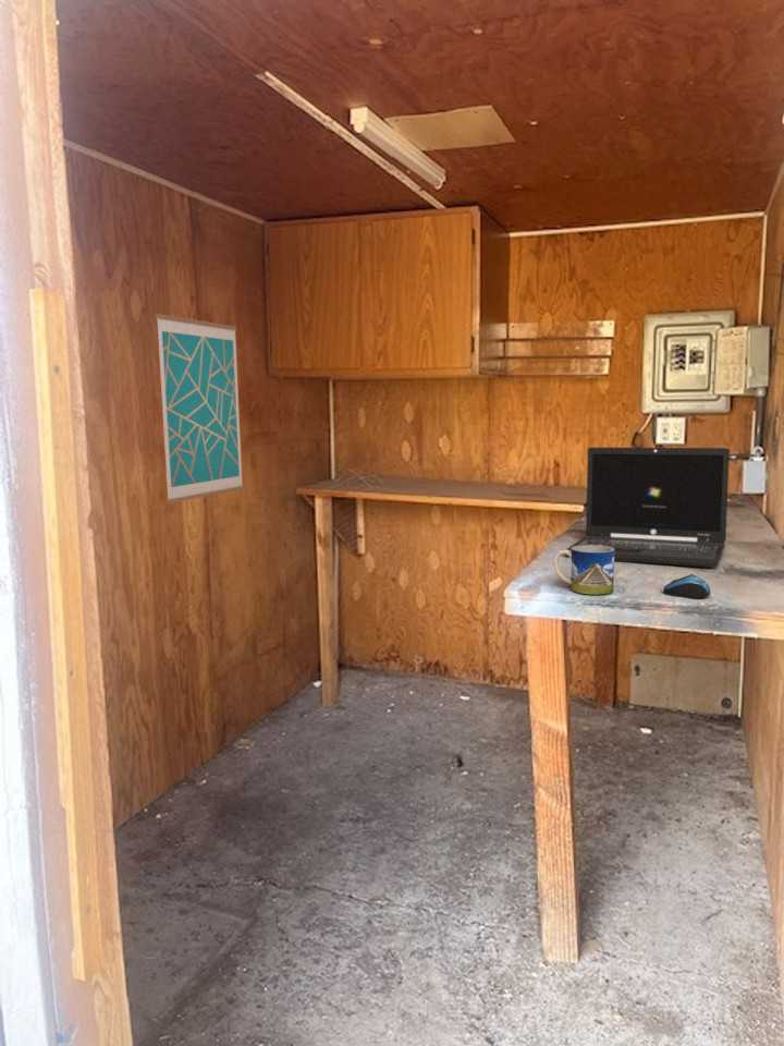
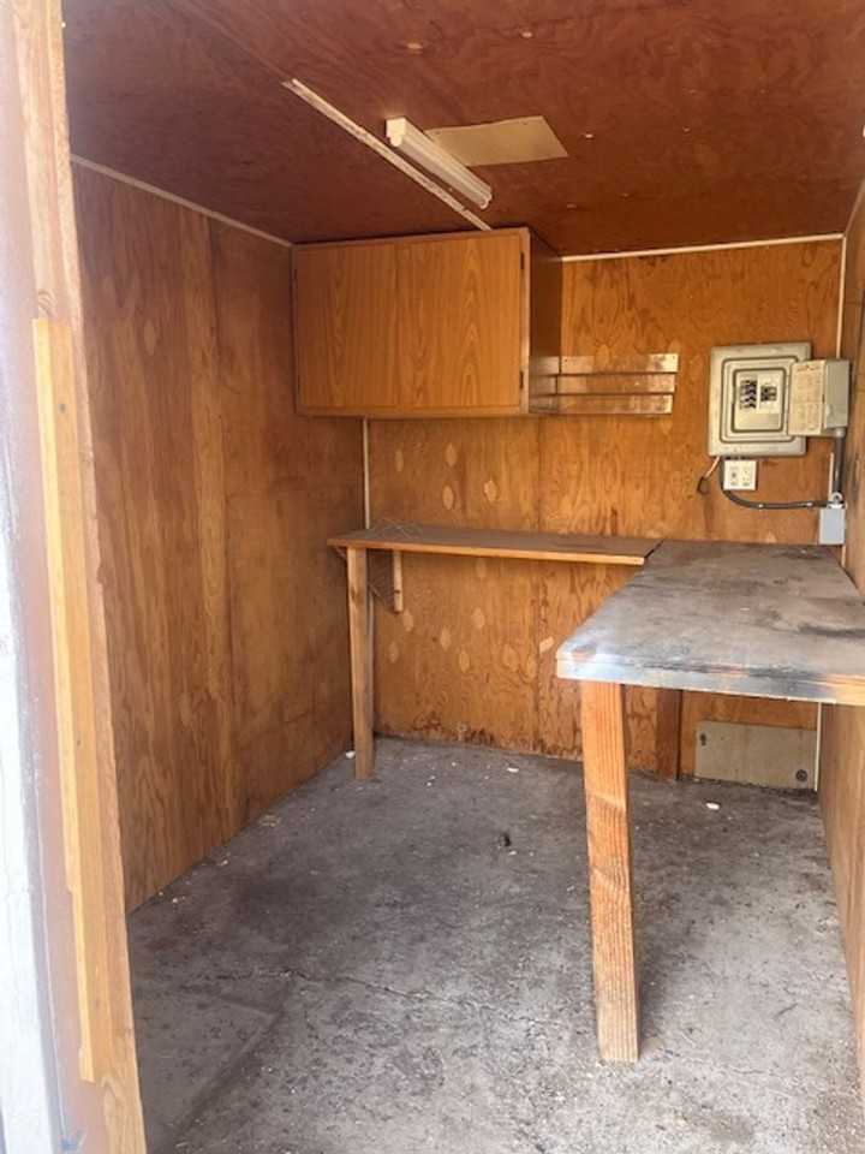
- wall art [155,313,245,504]
- computer mouse [663,573,711,599]
- laptop [565,447,731,569]
- mug [552,545,615,596]
